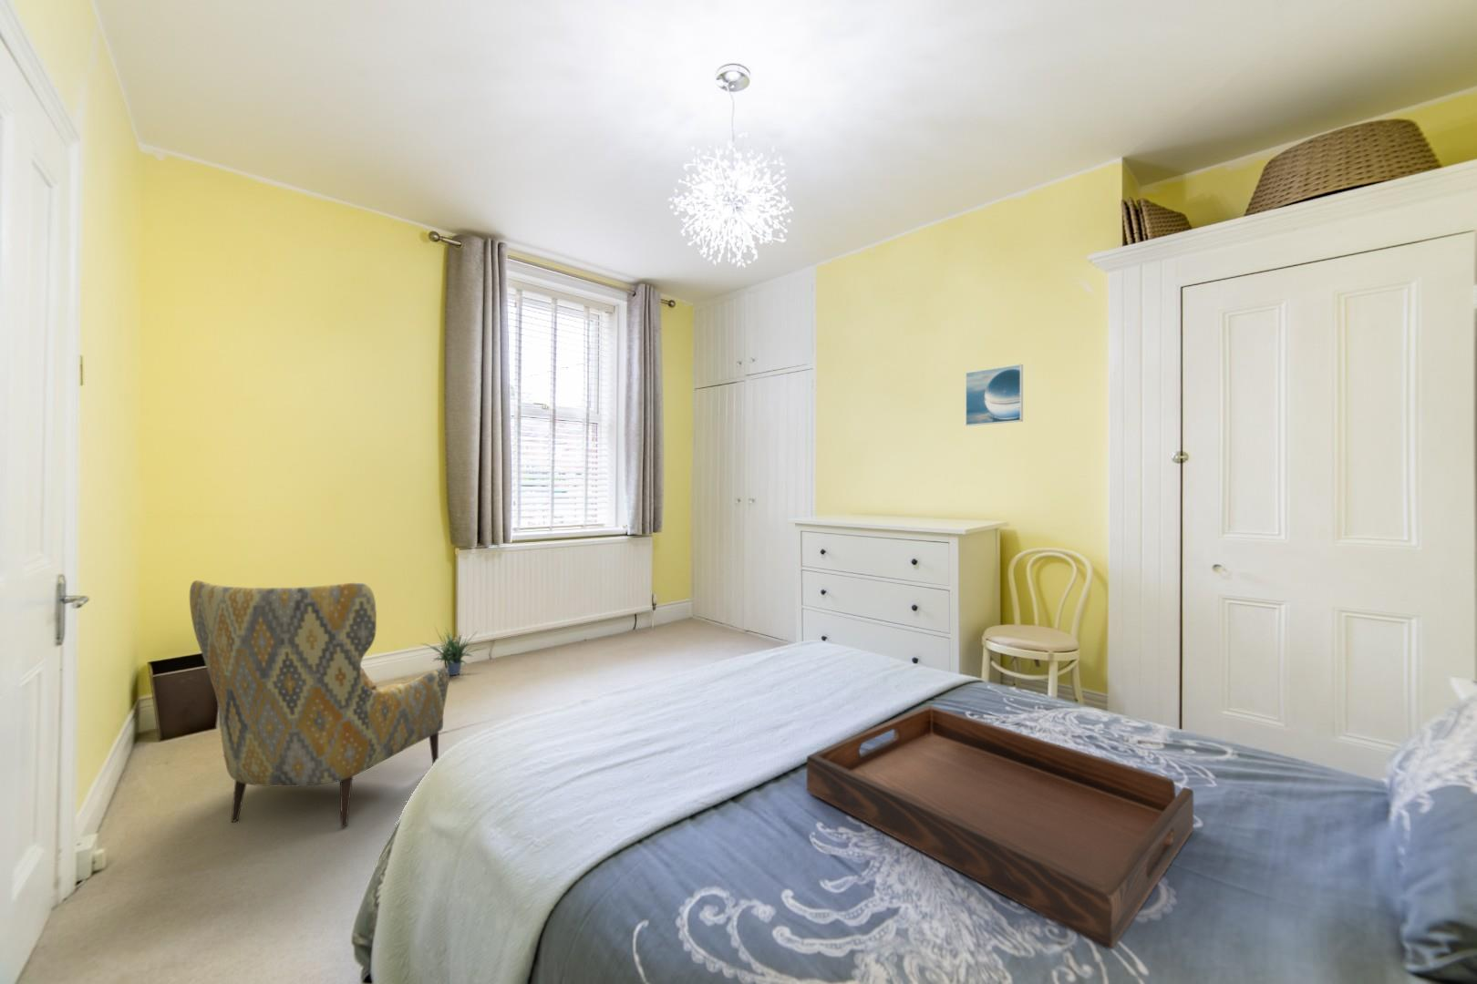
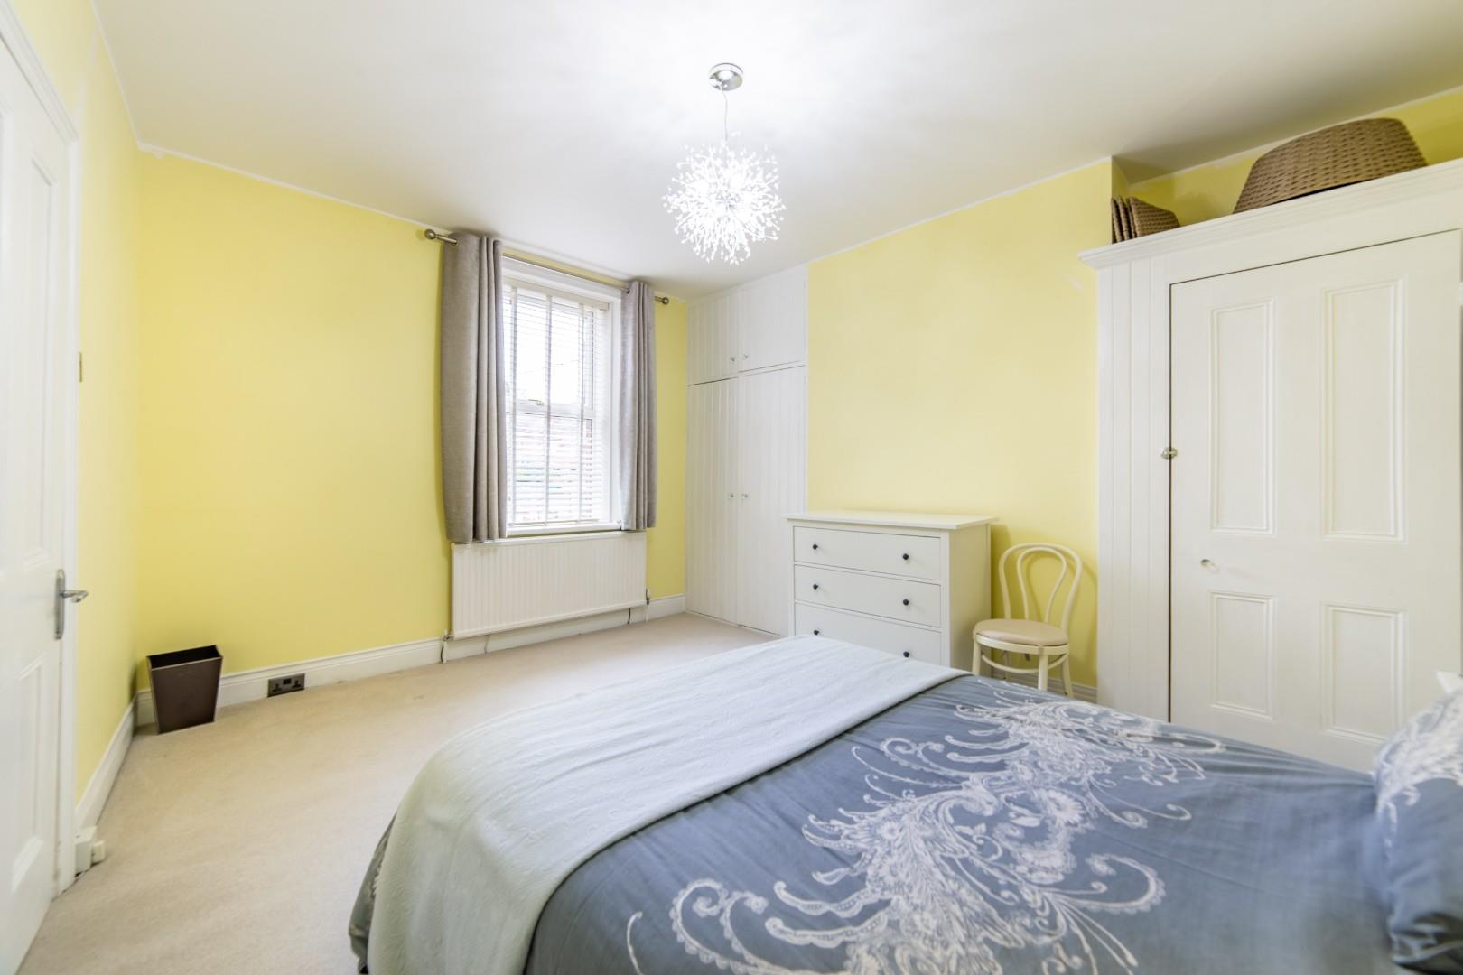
- potted plant [420,626,487,677]
- armchair [189,580,451,828]
- serving tray [806,704,1195,950]
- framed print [965,364,1024,426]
